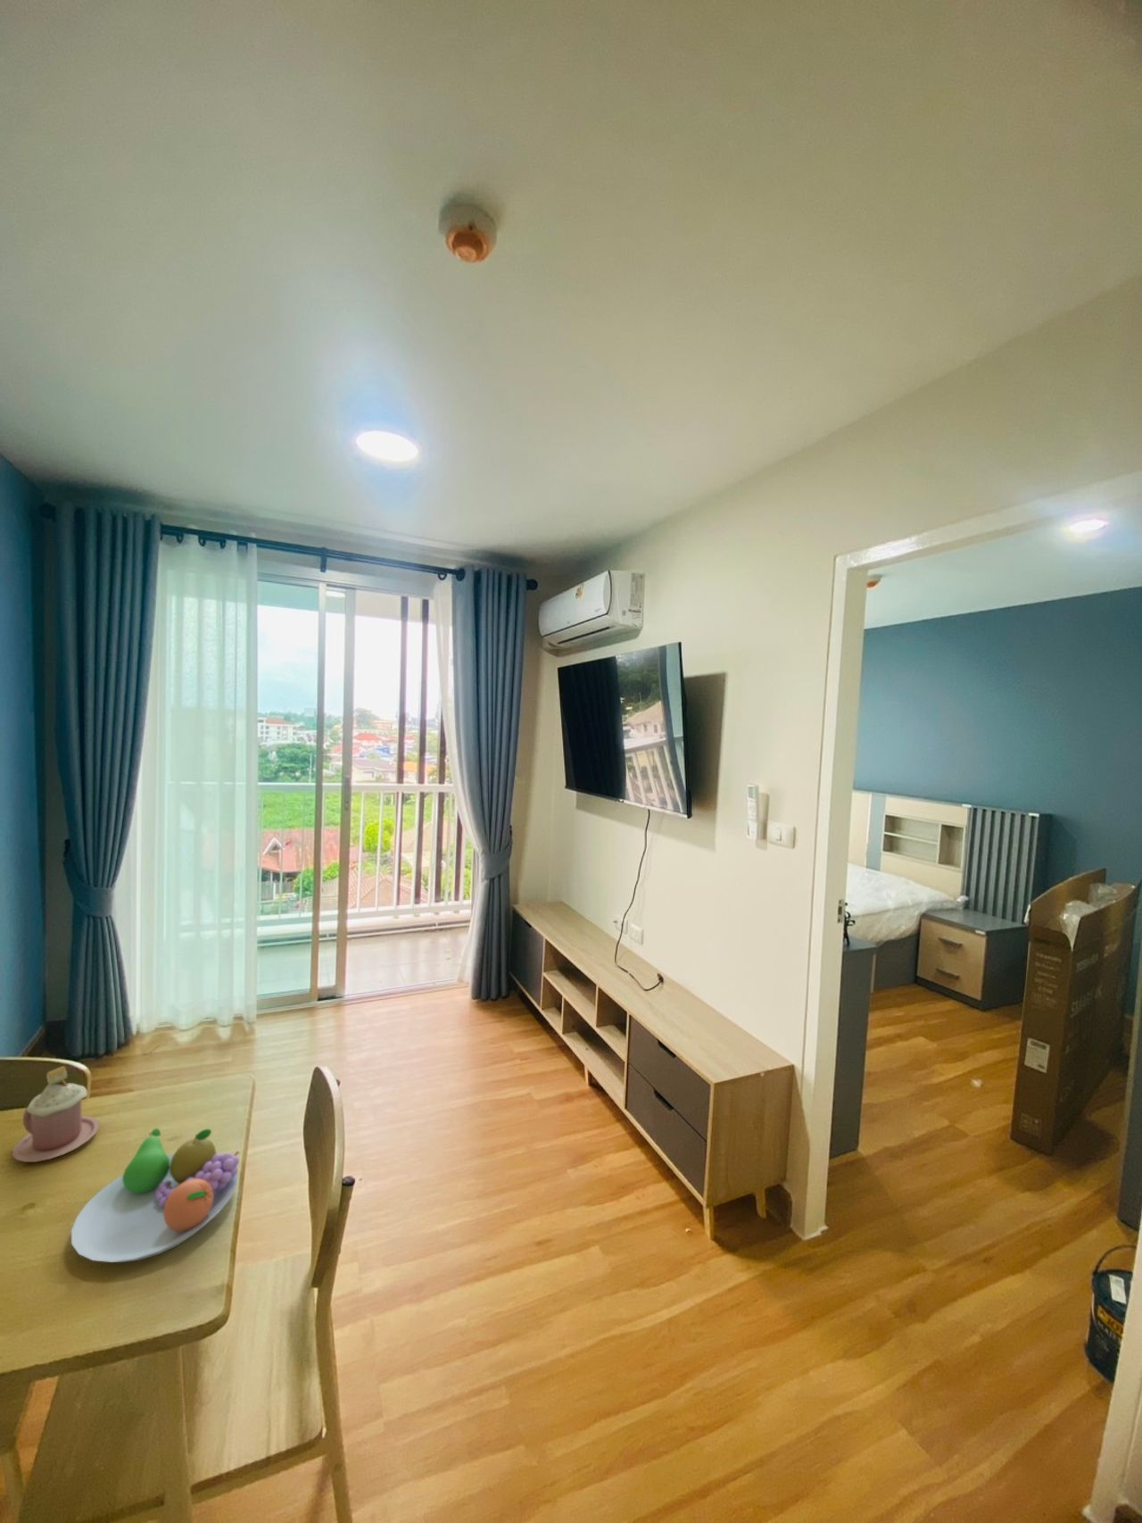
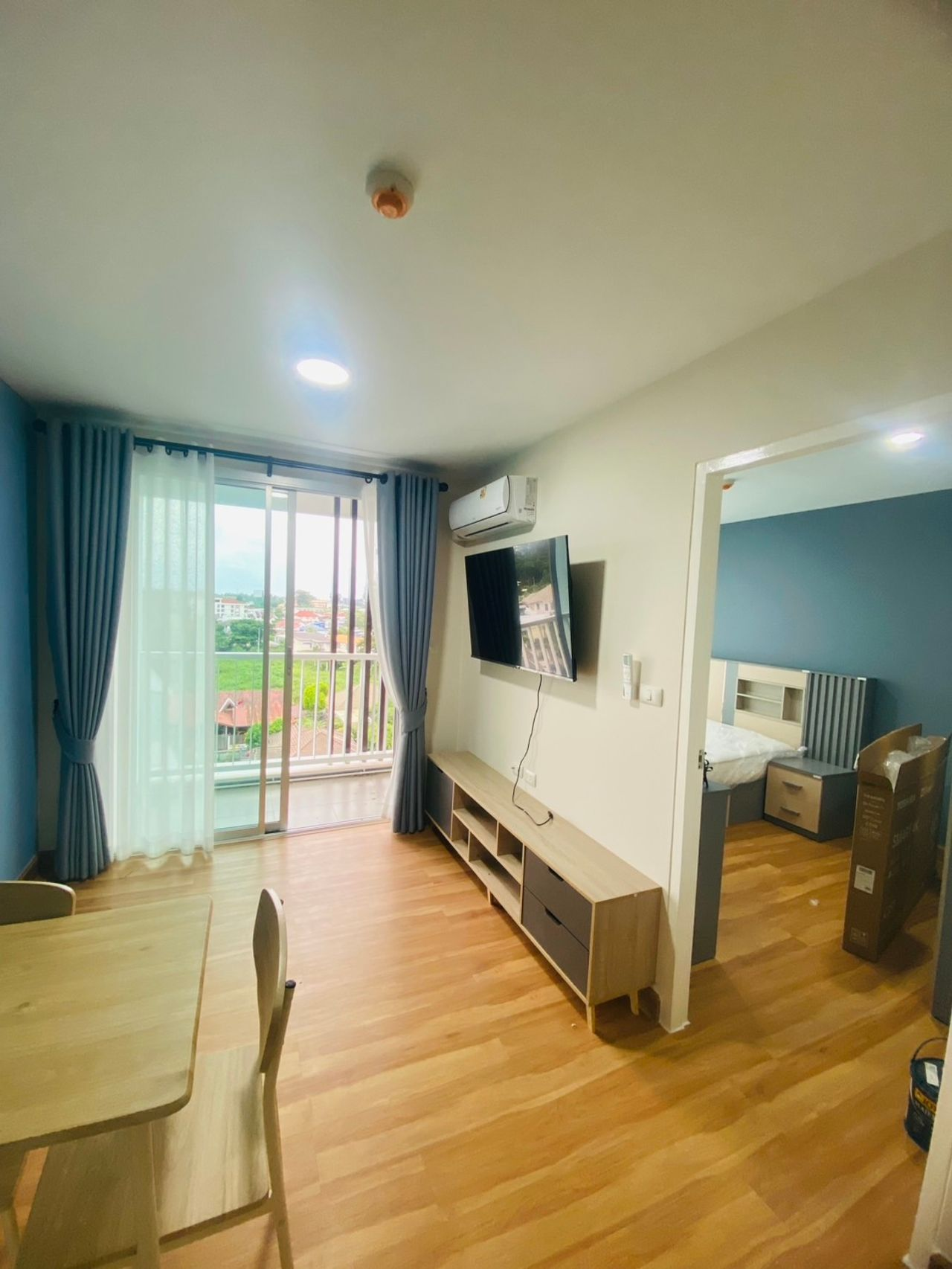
- mug [12,1065,101,1163]
- fruit bowl [71,1127,240,1264]
